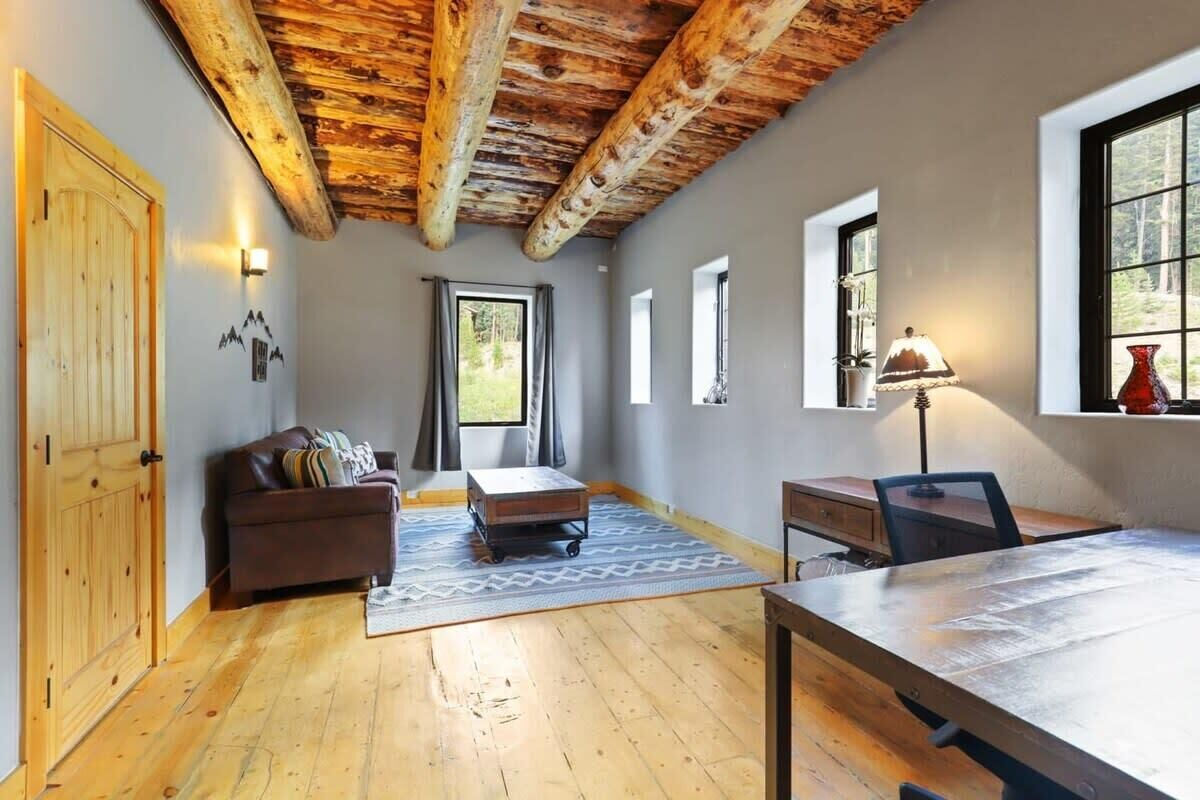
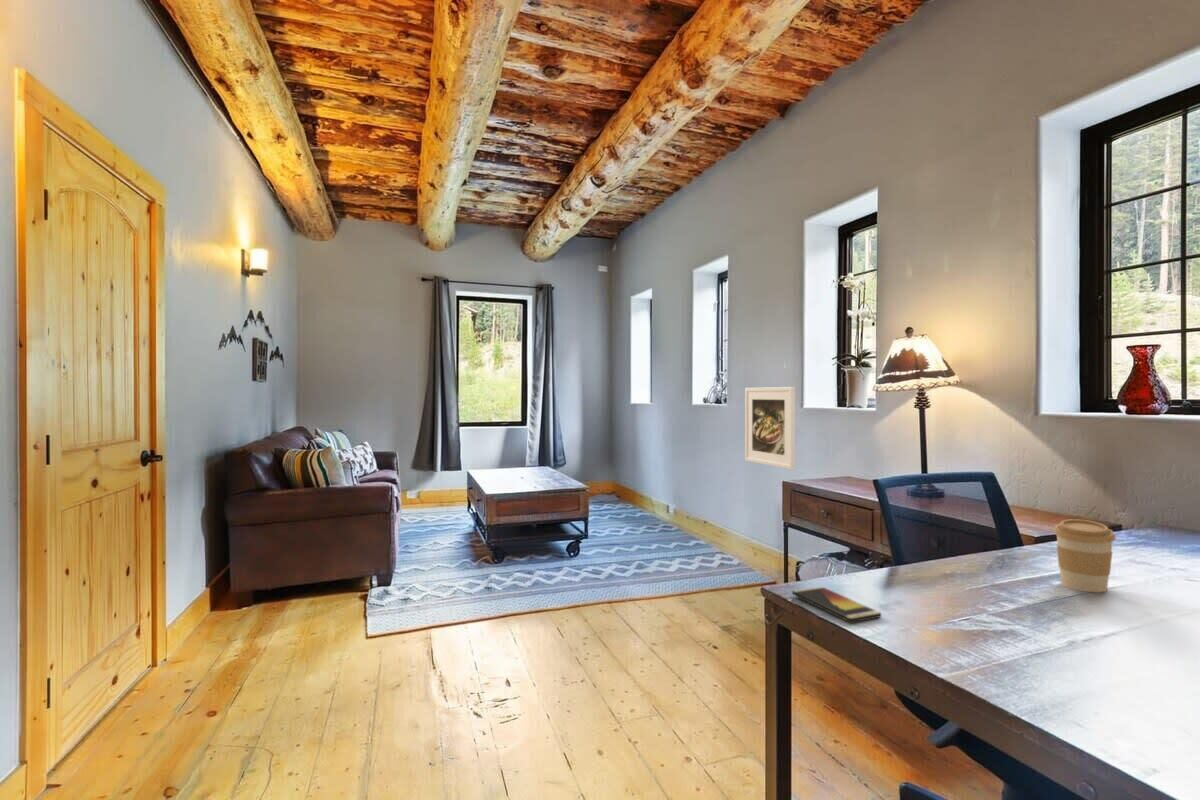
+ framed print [744,386,796,471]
+ coffee cup [1053,518,1117,593]
+ smartphone [791,585,882,624]
